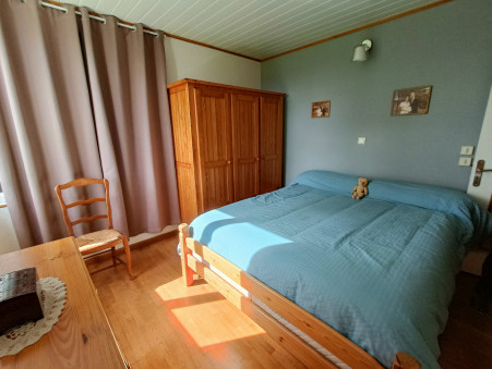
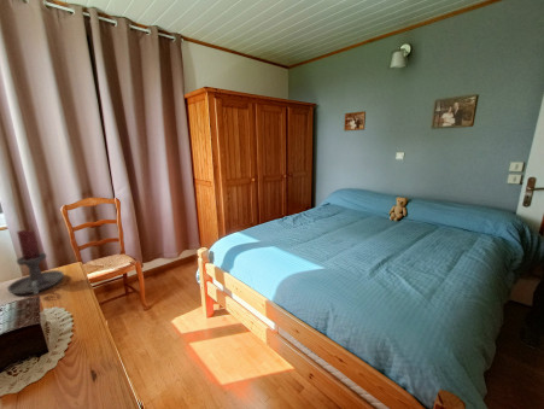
+ candle holder [6,229,65,296]
